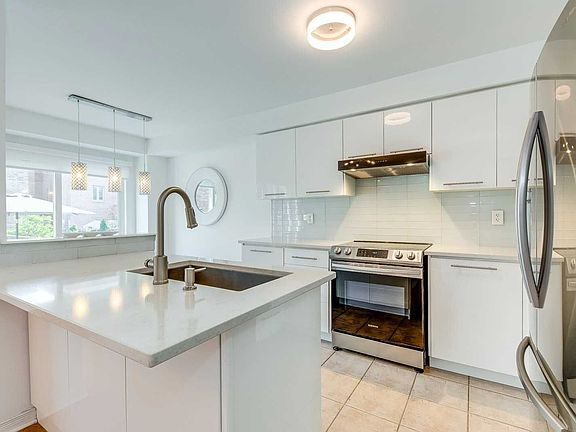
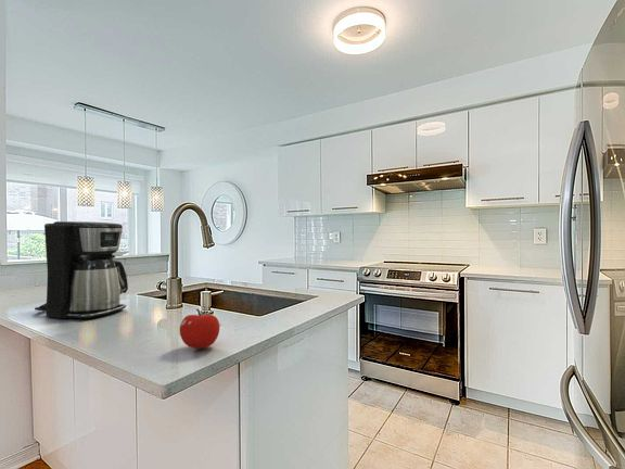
+ coffee maker [34,220,129,320]
+ fruit [179,308,220,350]
